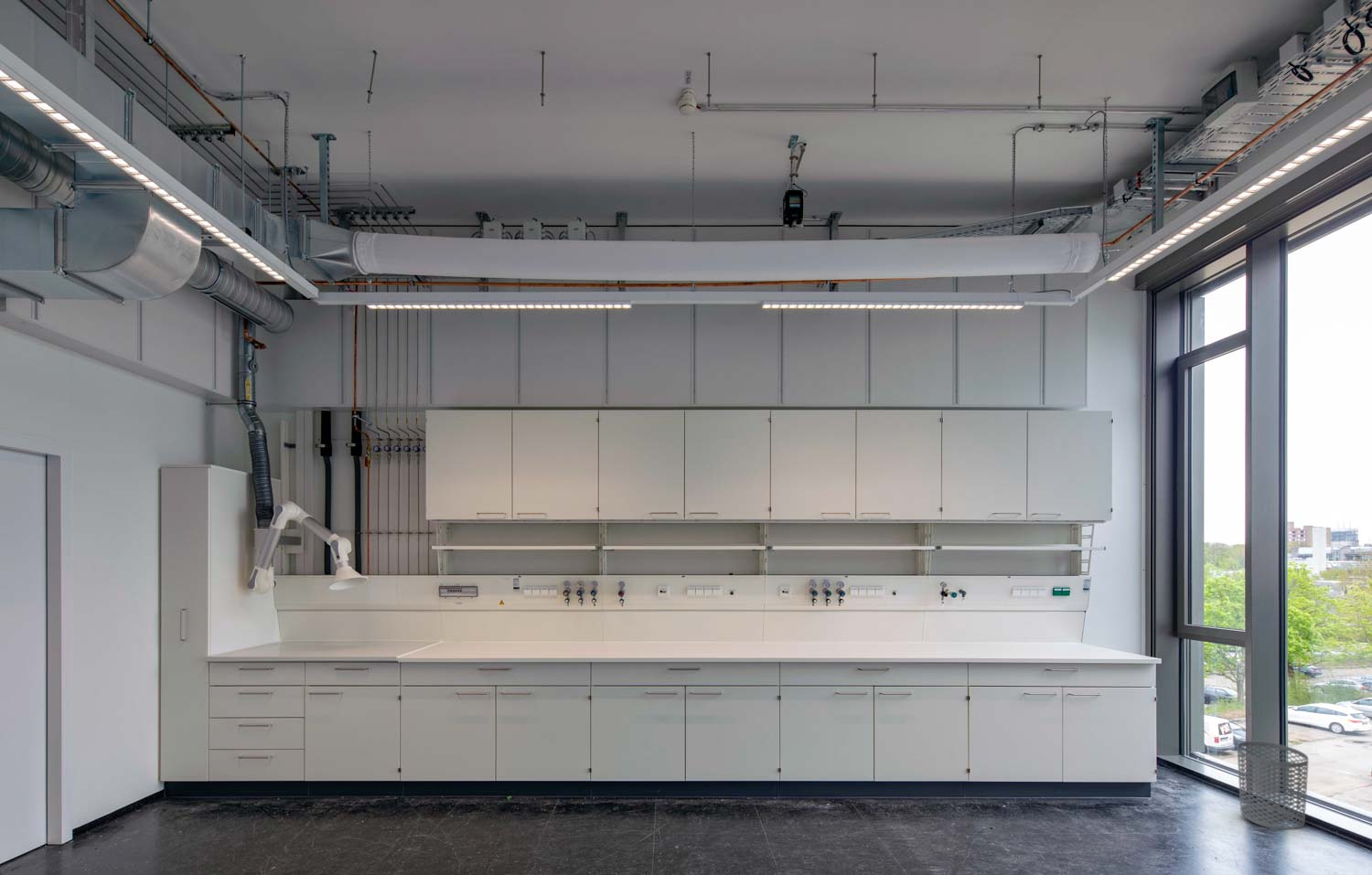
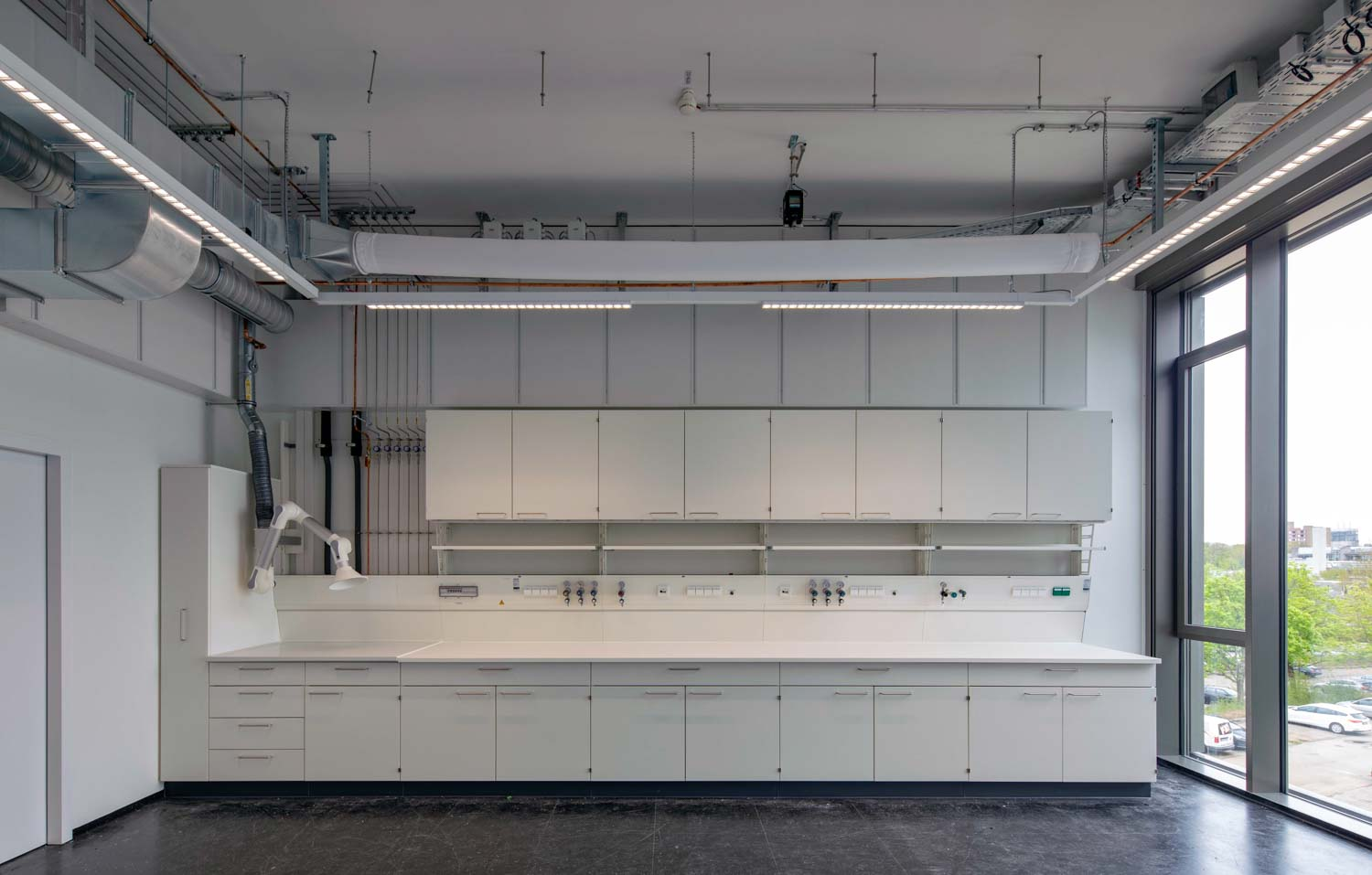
- waste bin [1237,741,1309,830]
